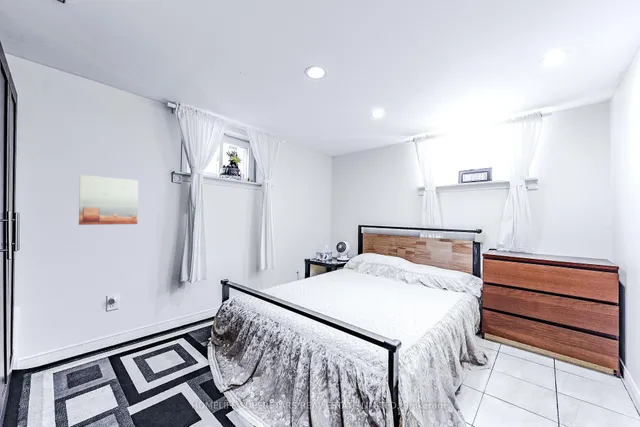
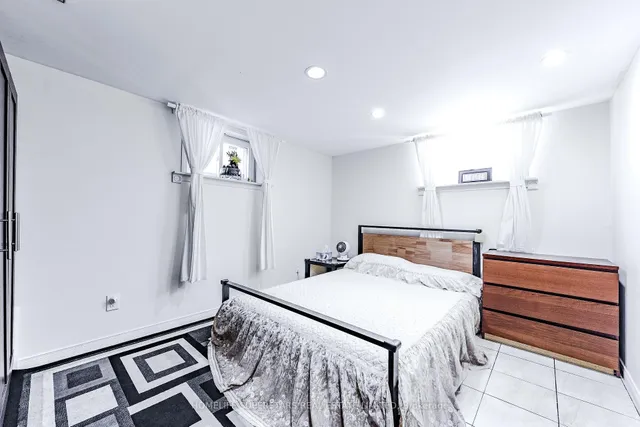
- wall art [78,174,139,226]
